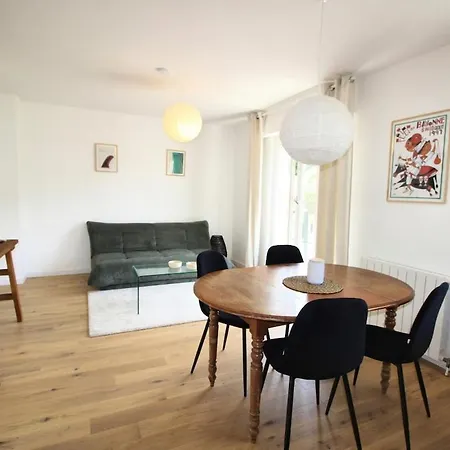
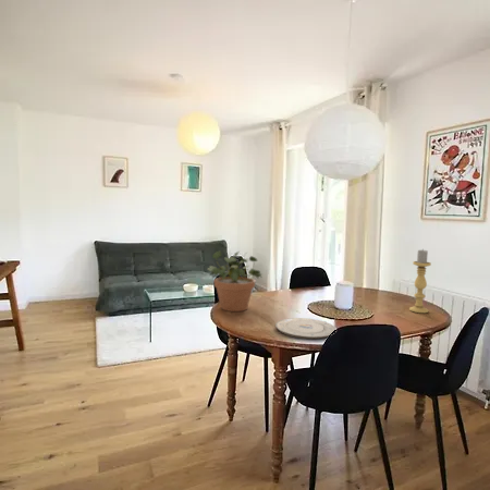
+ candle holder [408,248,432,314]
+ plate [274,317,338,340]
+ potted plant [206,250,264,313]
